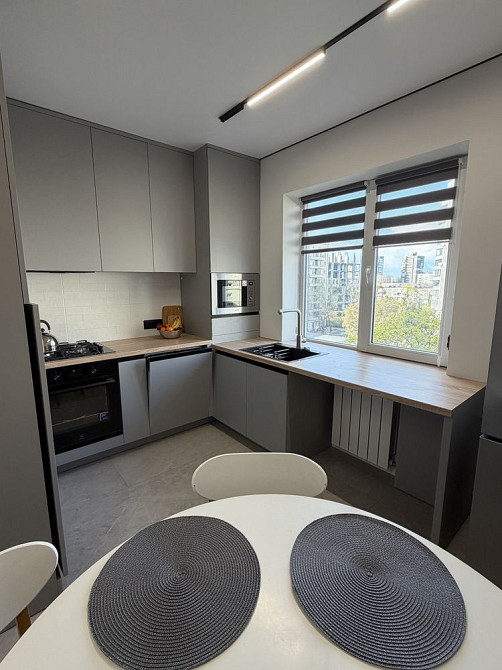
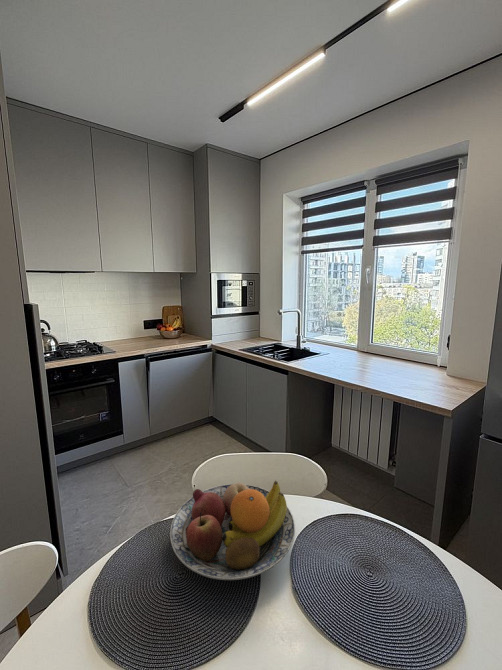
+ fruit bowl [169,480,296,581]
